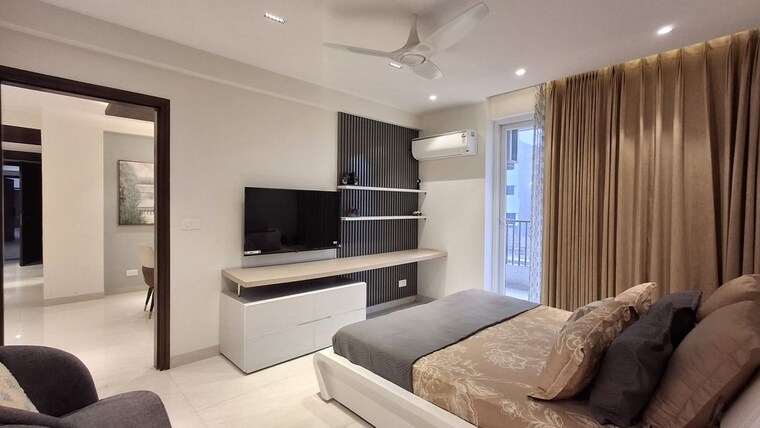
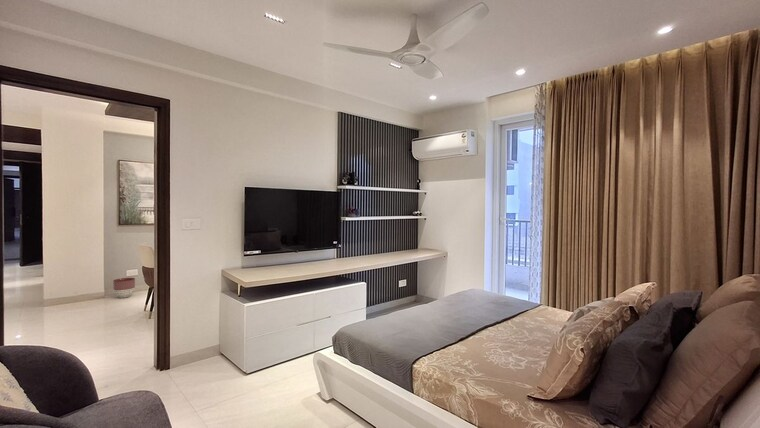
+ planter [112,277,136,299]
